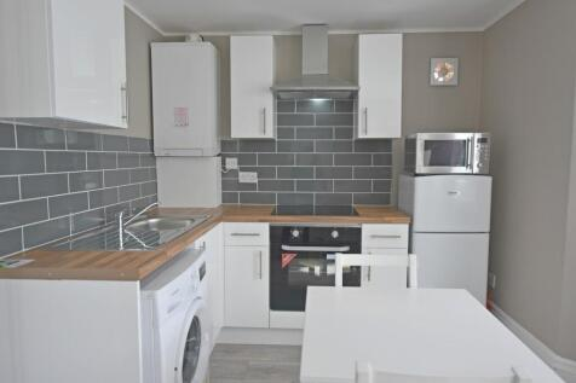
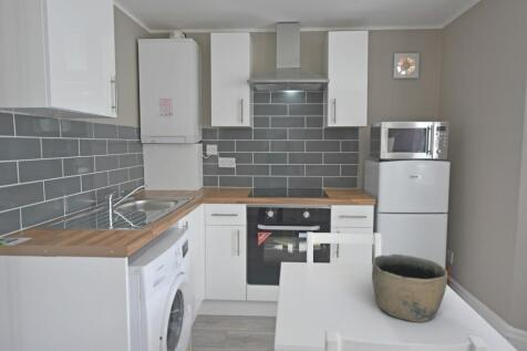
+ bowl [371,254,448,323]
